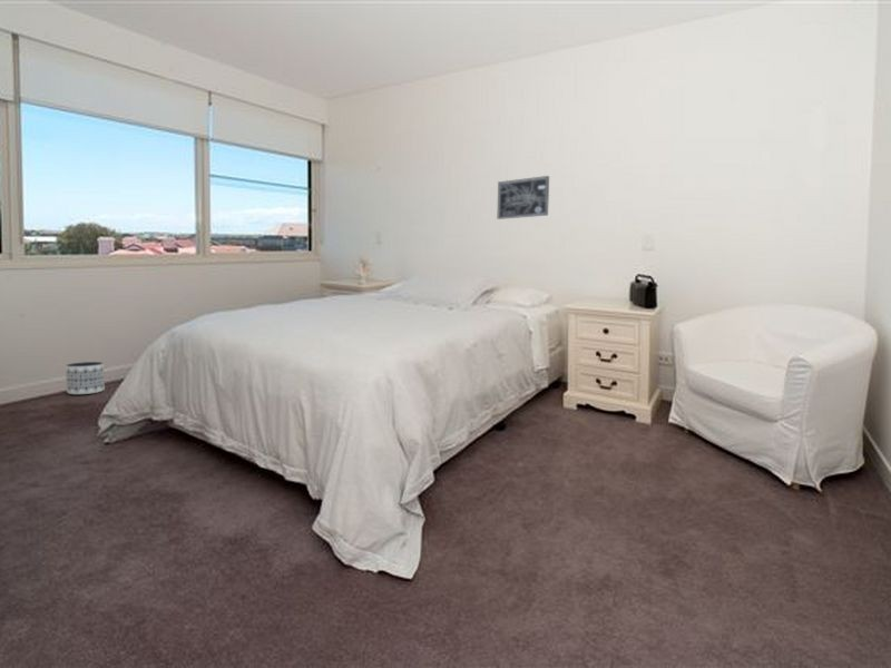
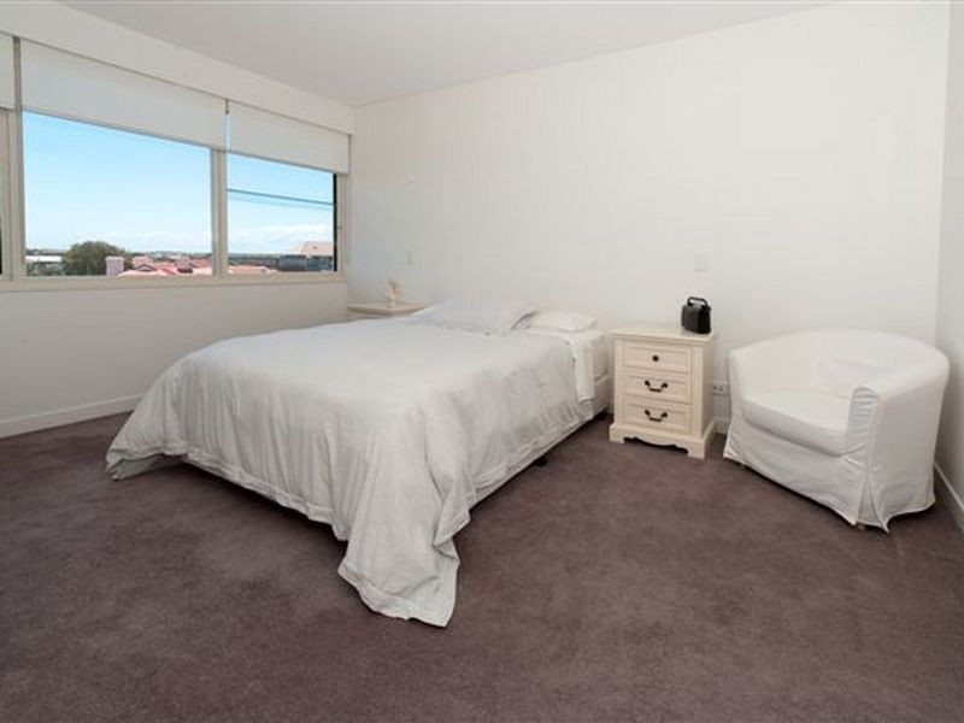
- wall art [497,175,550,220]
- planter [65,361,106,395]
